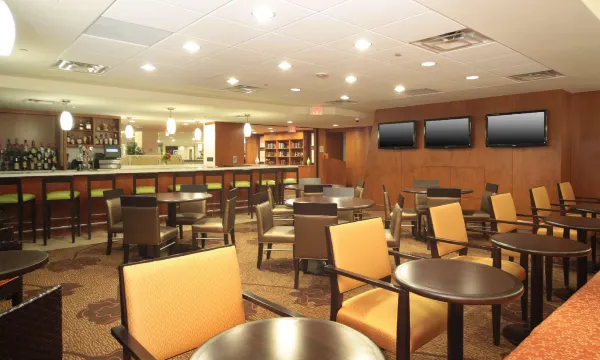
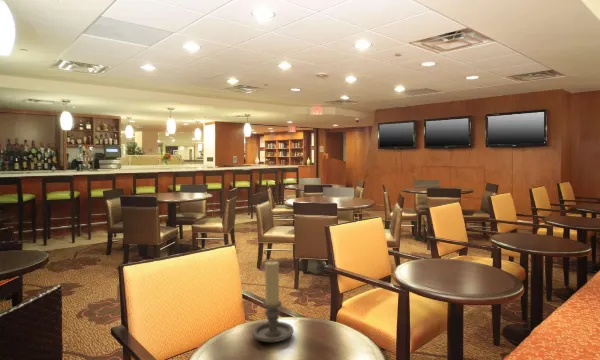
+ candle holder [251,260,295,343]
